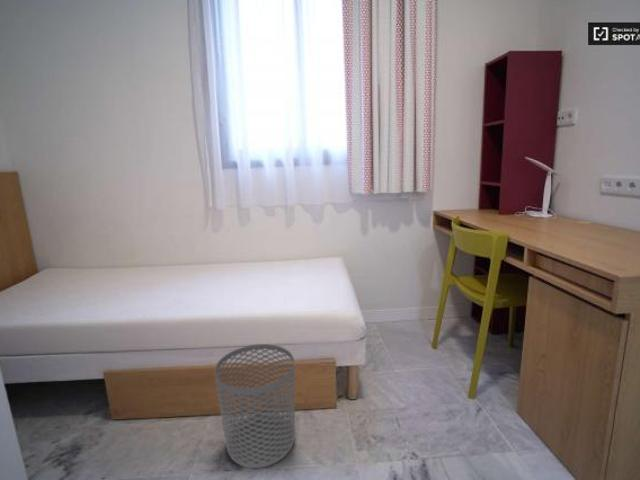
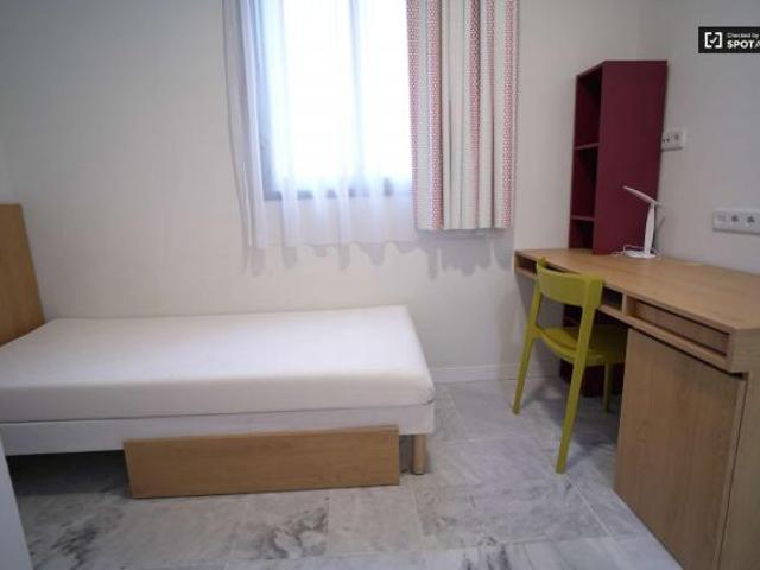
- waste bin [213,343,296,469]
